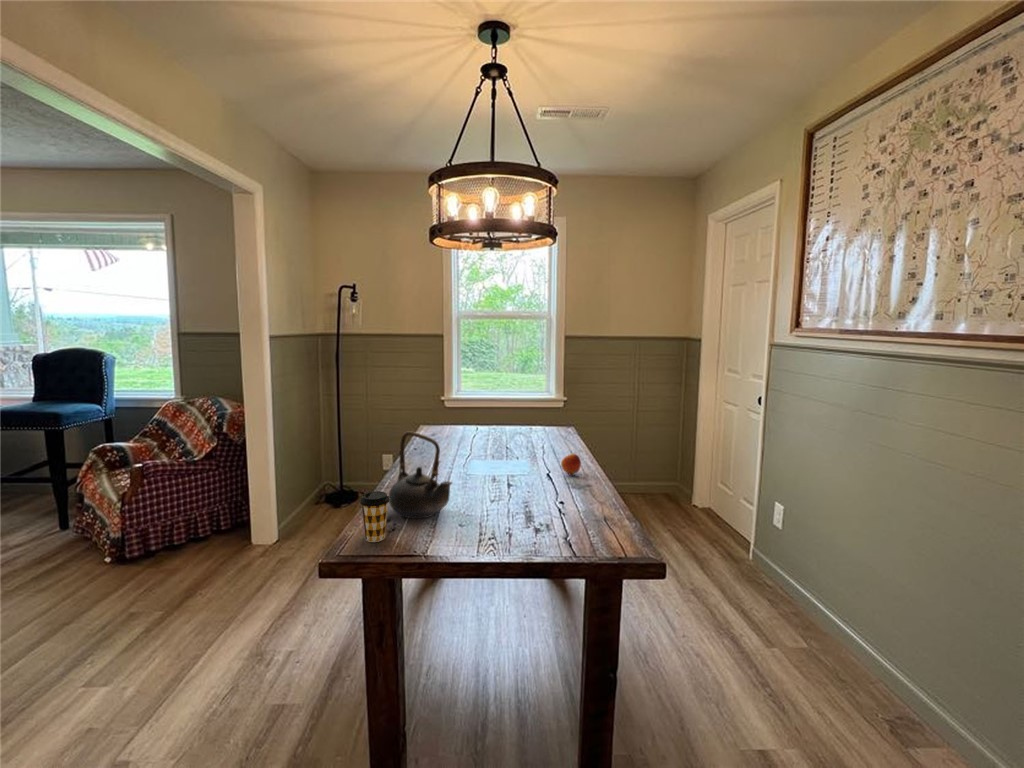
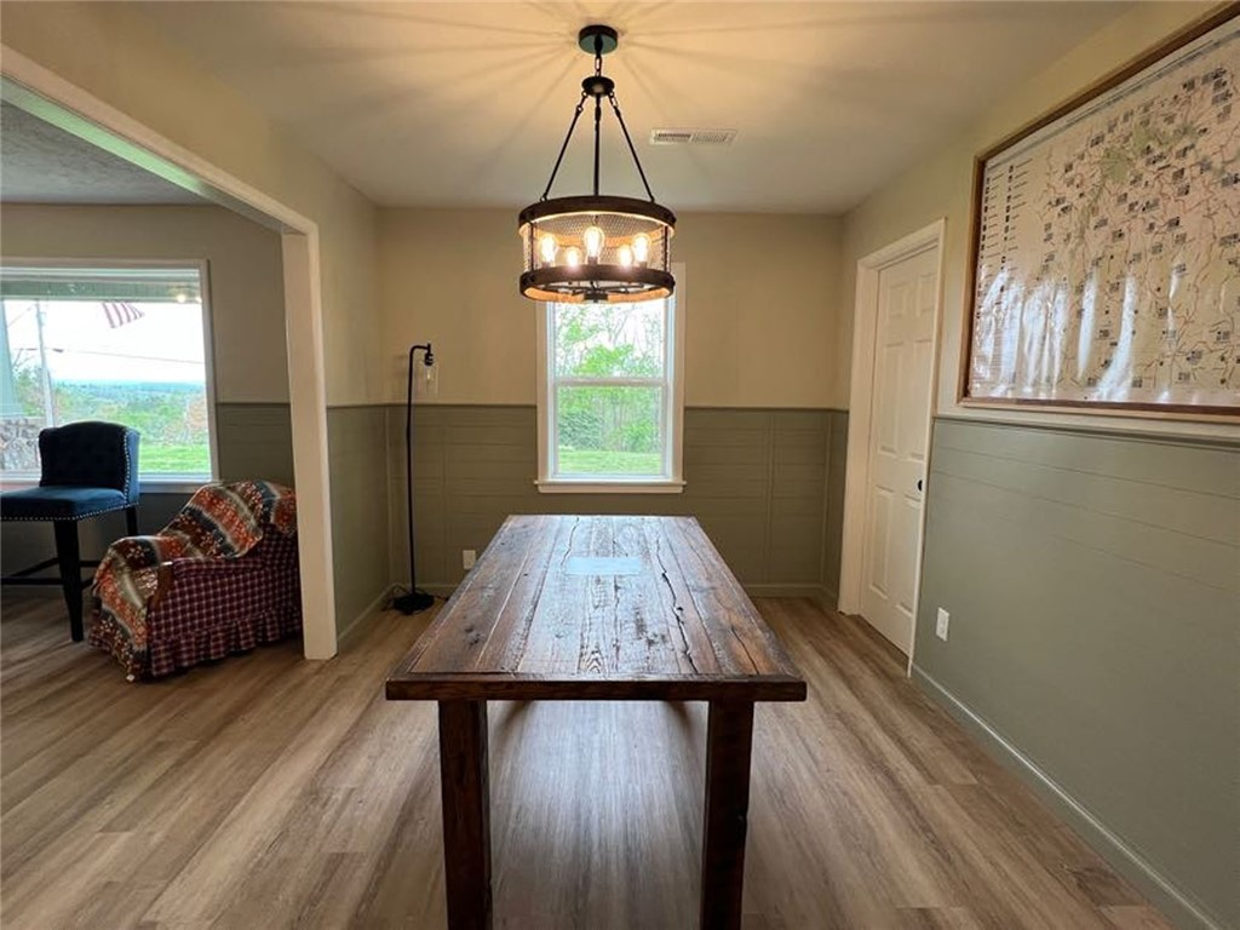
- coffee cup [359,490,390,543]
- teapot [388,430,453,519]
- apple [560,453,582,475]
